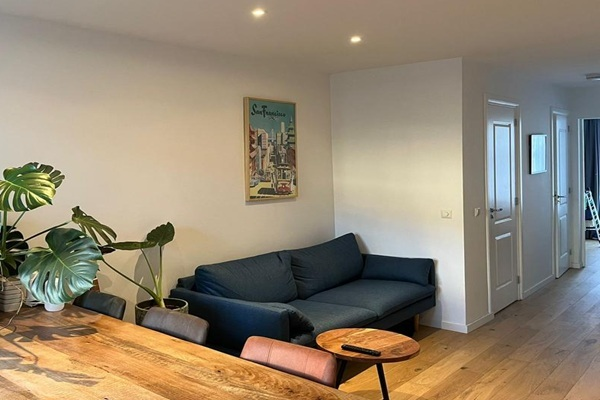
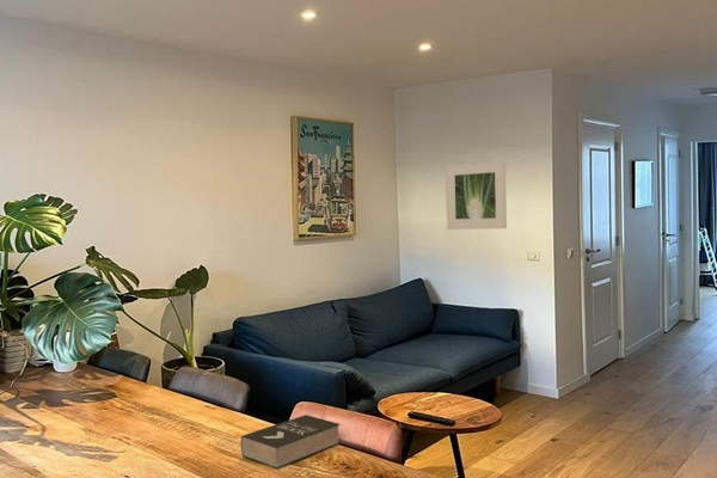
+ book [240,413,342,470]
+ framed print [445,160,508,231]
